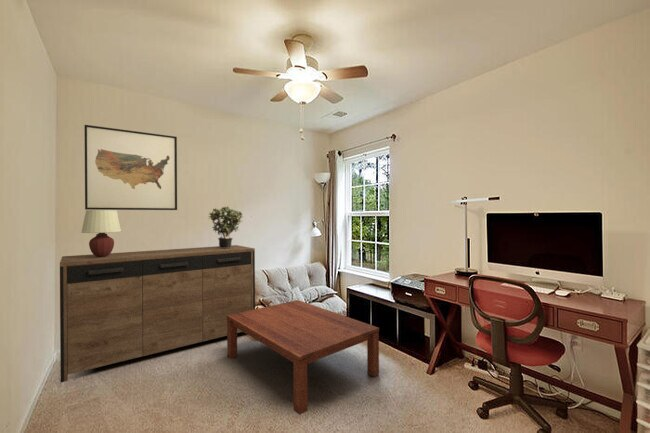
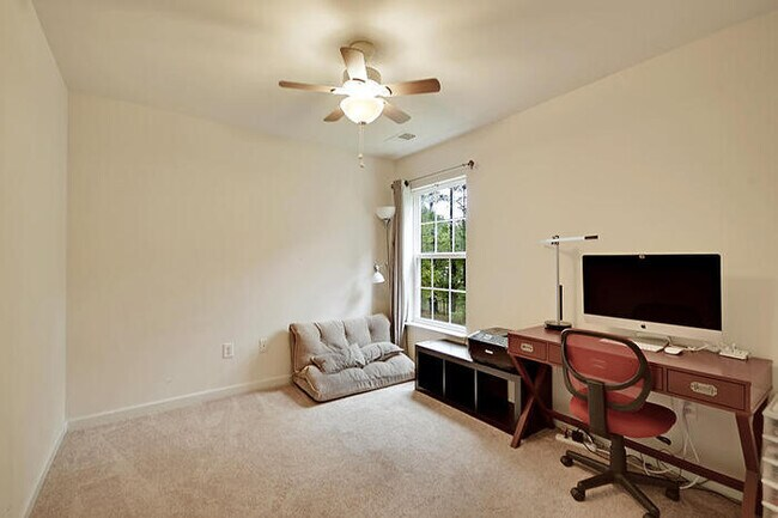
- sideboard [59,244,256,383]
- table lamp [80,210,122,257]
- coffee table [226,299,380,416]
- potted plant [207,205,243,248]
- wall art [83,124,178,211]
